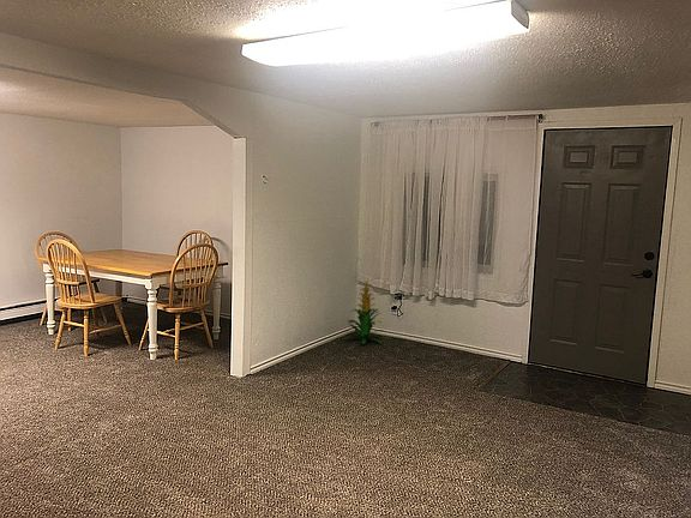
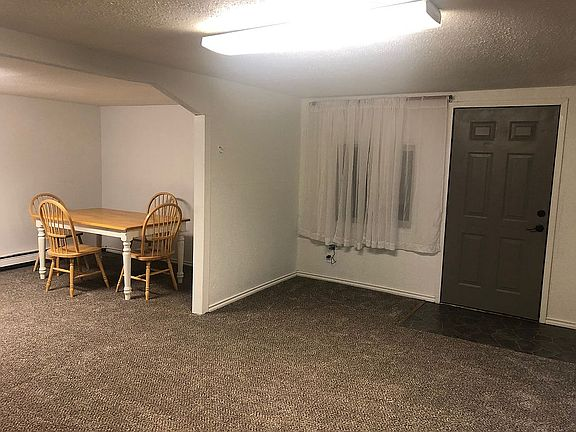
- indoor plant [343,279,384,345]
